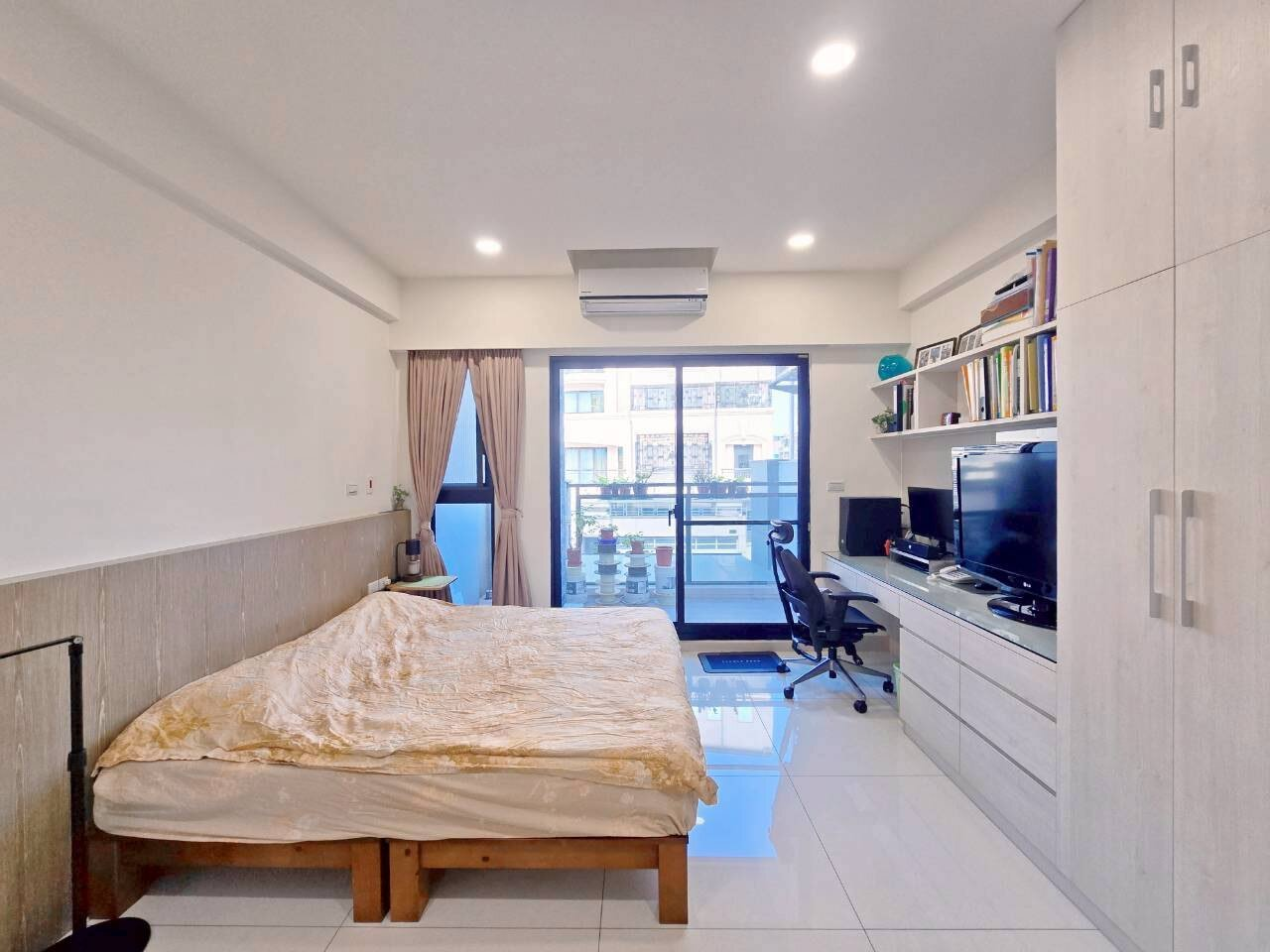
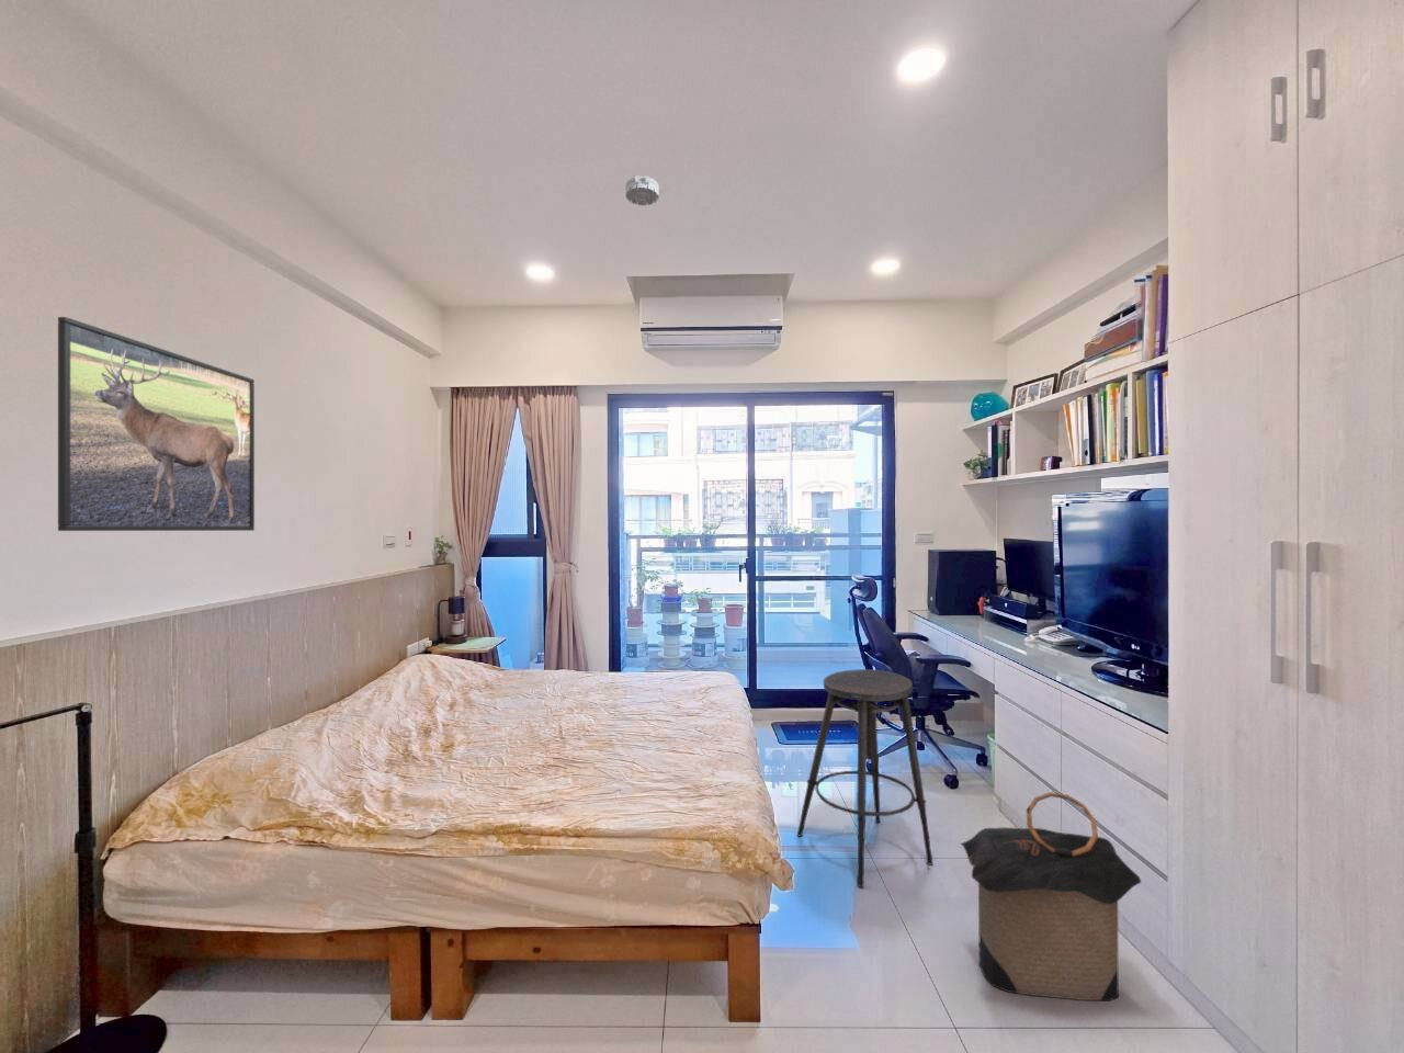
+ stool [796,668,933,888]
+ smoke detector [625,175,660,206]
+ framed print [57,316,255,532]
+ laundry hamper [958,791,1142,1001]
